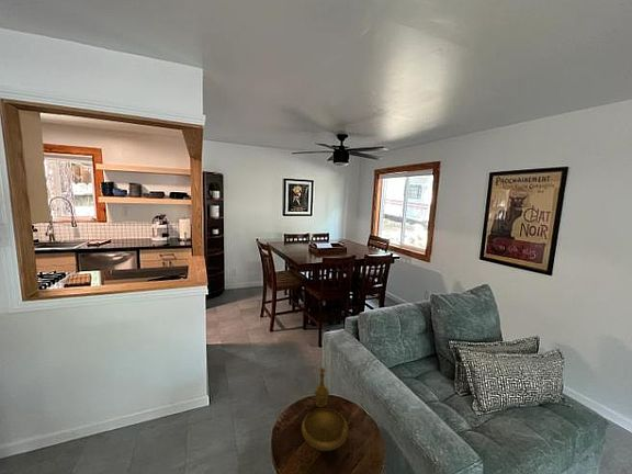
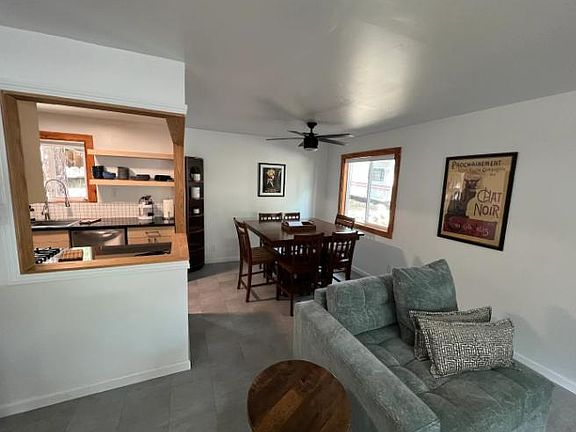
- decorative bowl [301,366,349,452]
